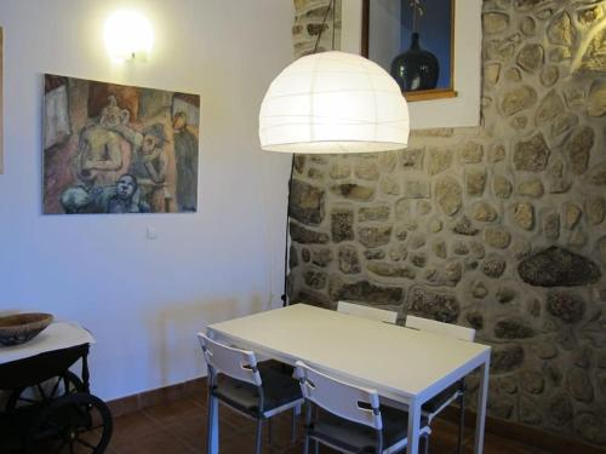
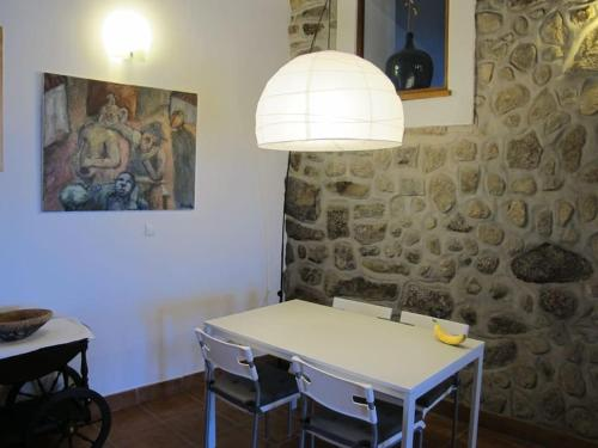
+ banana [431,318,468,345]
